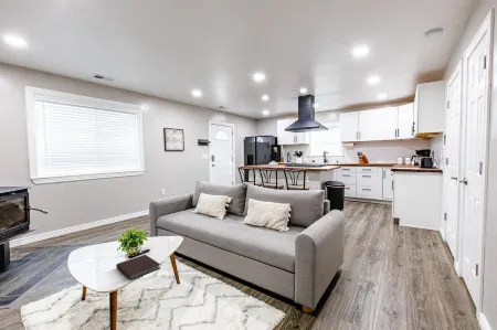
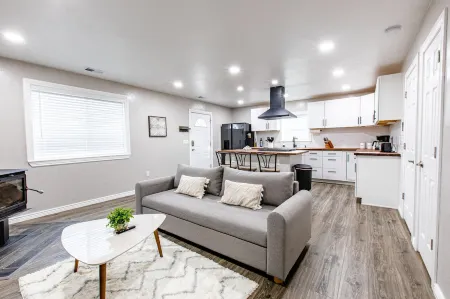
- notebook [115,254,162,281]
